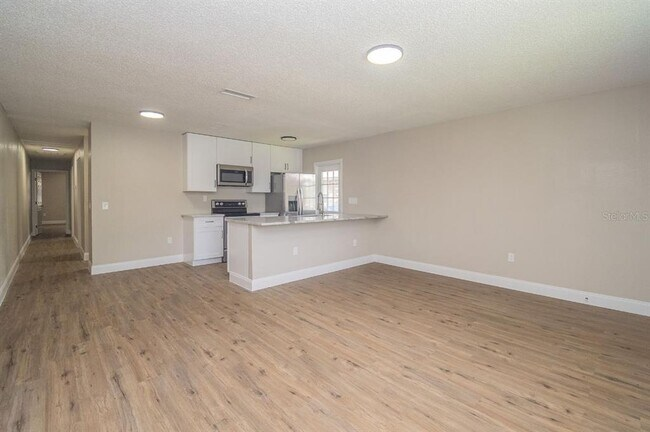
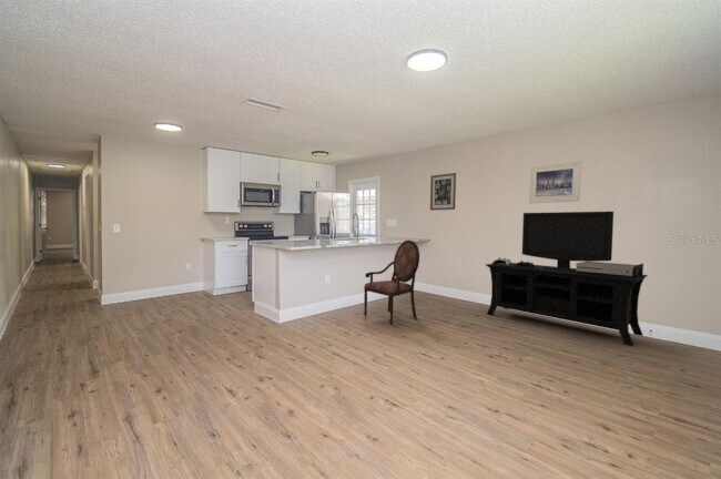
+ wall art [429,172,457,212]
+ armchair [363,240,420,326]
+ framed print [528,160,582,204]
+ media console [485,211,649,346]
